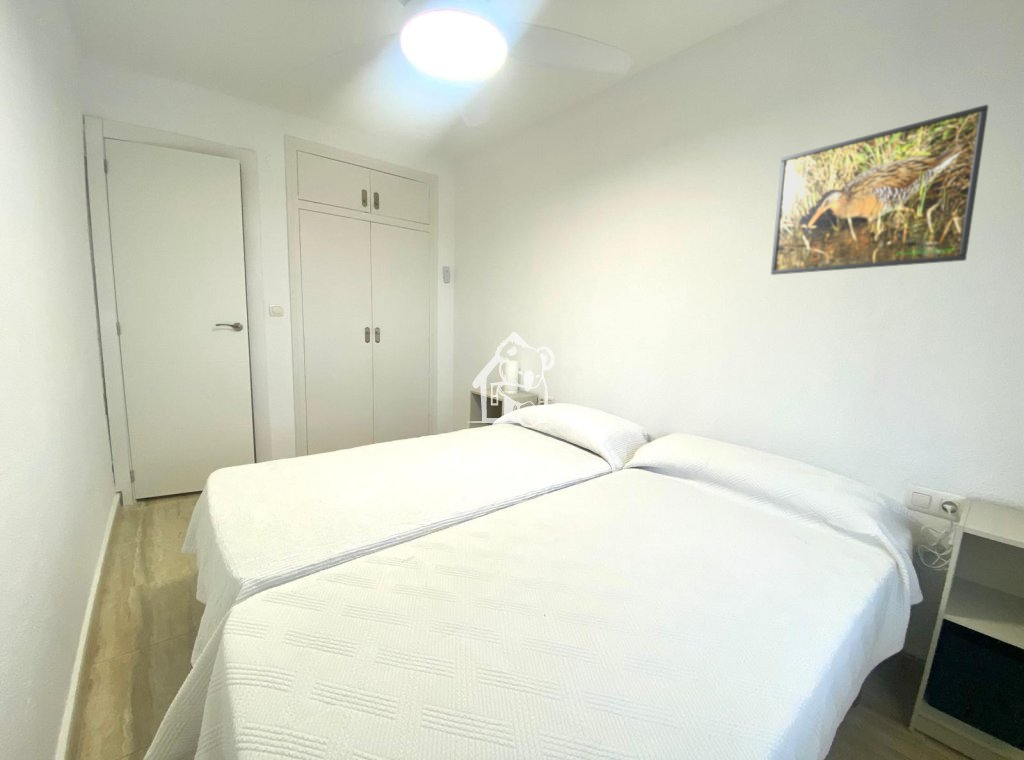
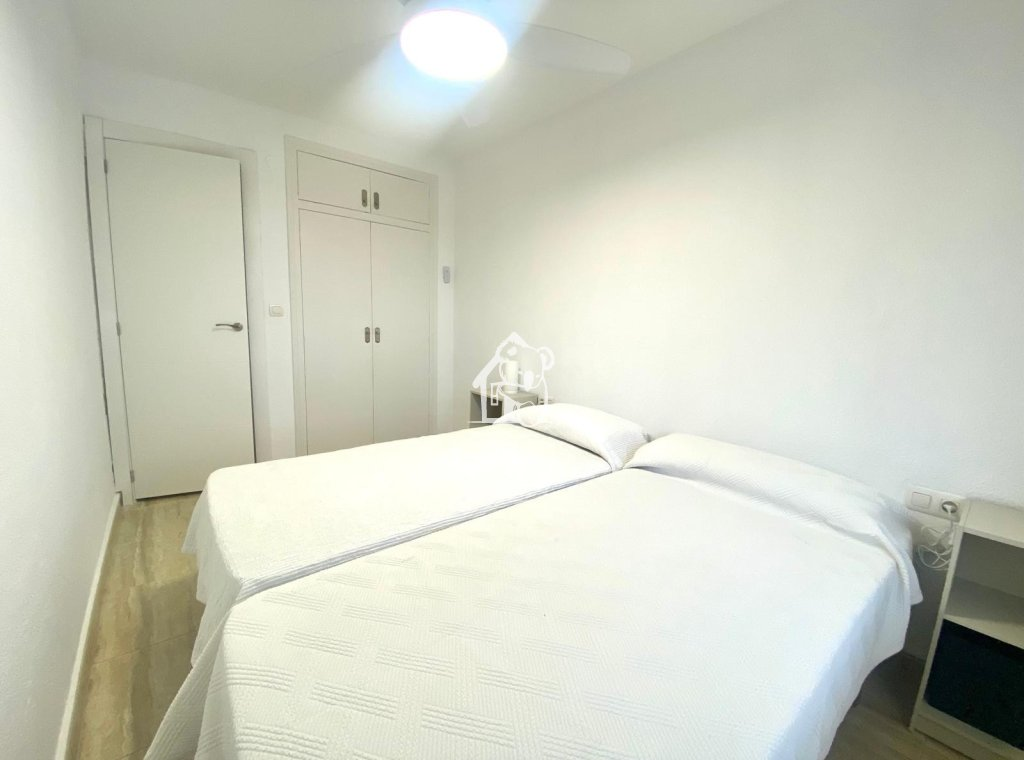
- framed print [770,104,989,276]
